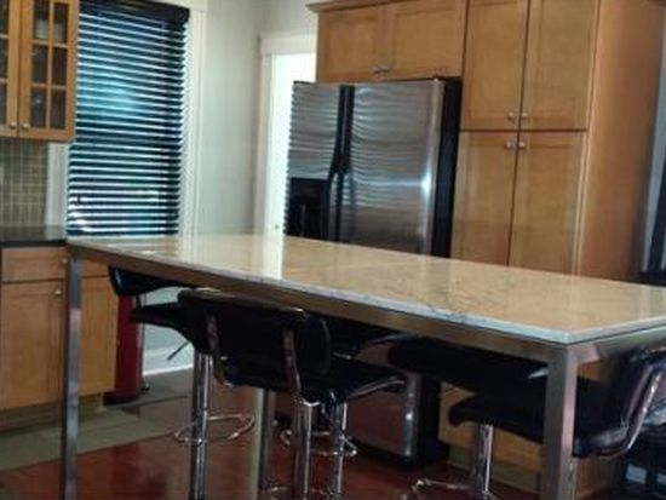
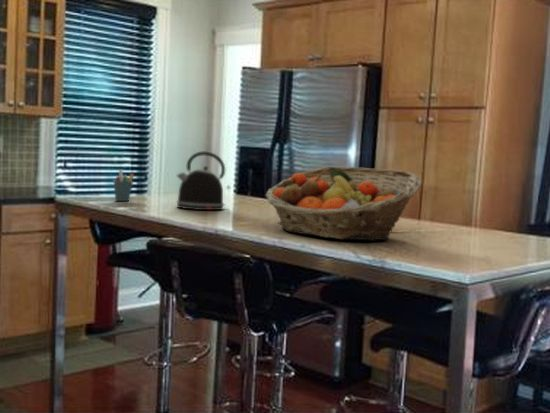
+ kettle [176,150,227,211]
+ fruit basket [264,166,422,242]
+ pen holder [112,169,135,202]
